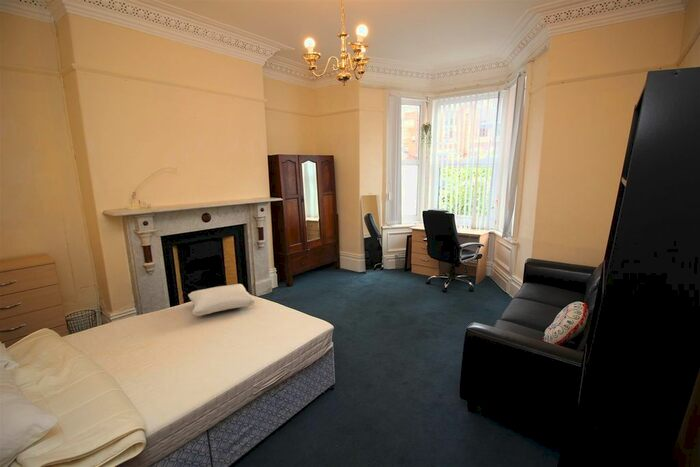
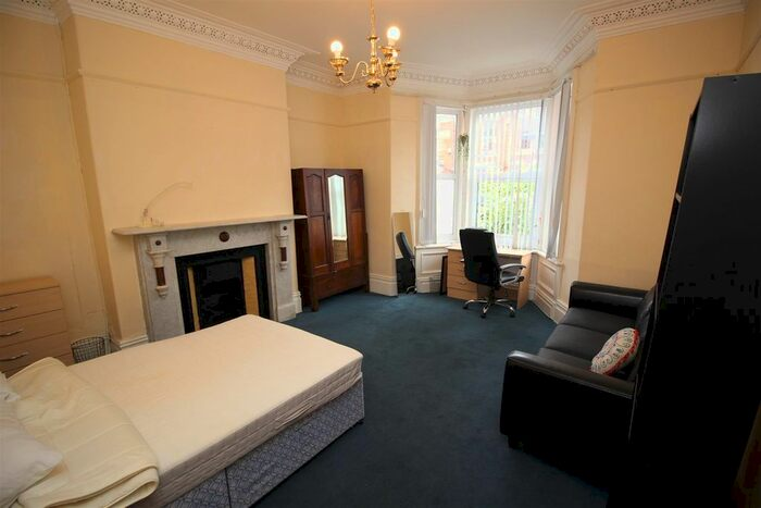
- pillow [187,283,255,317]
